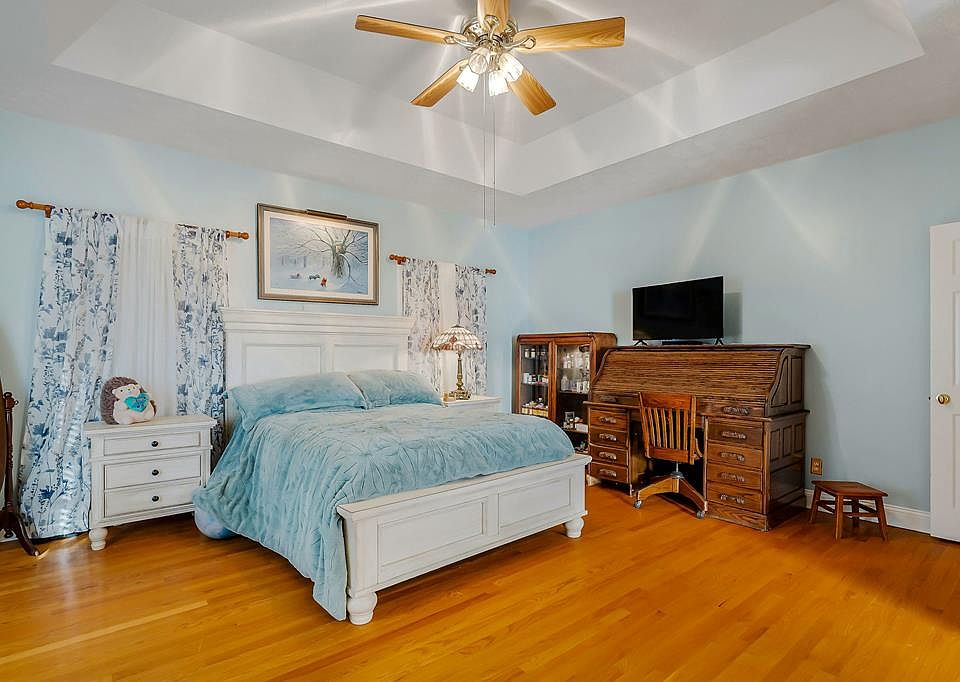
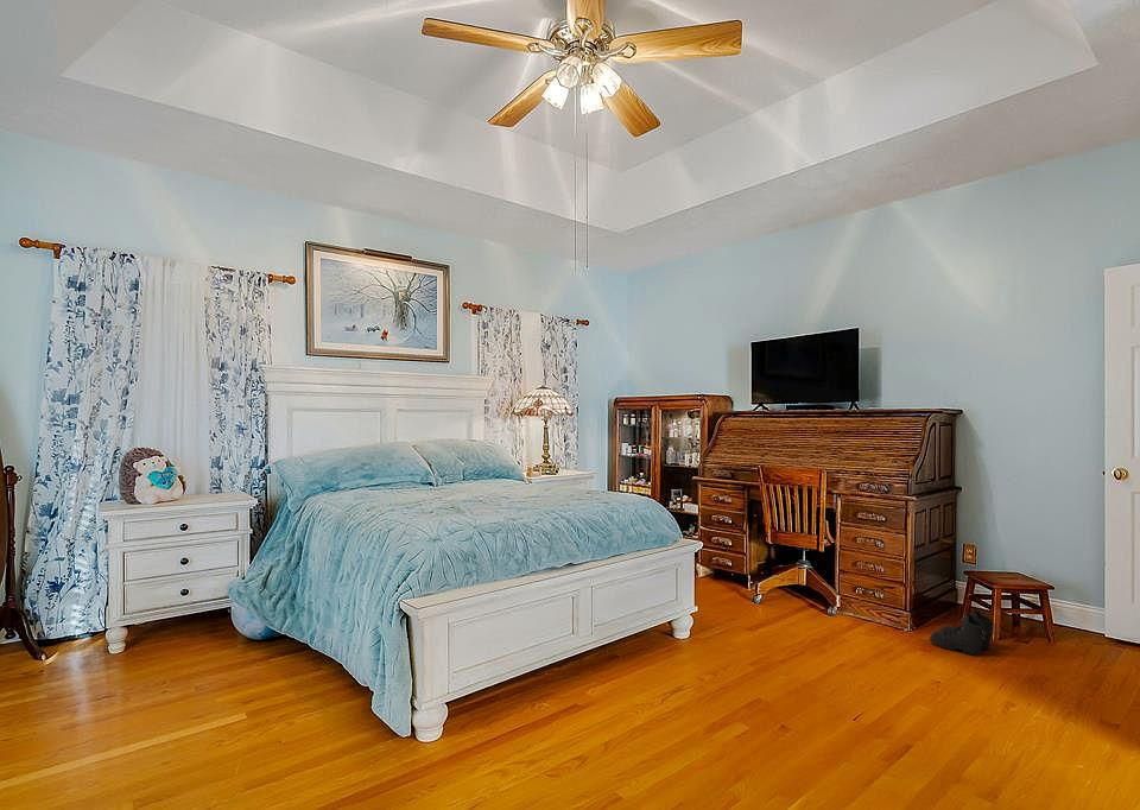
+ boots [929,609,996,657]
